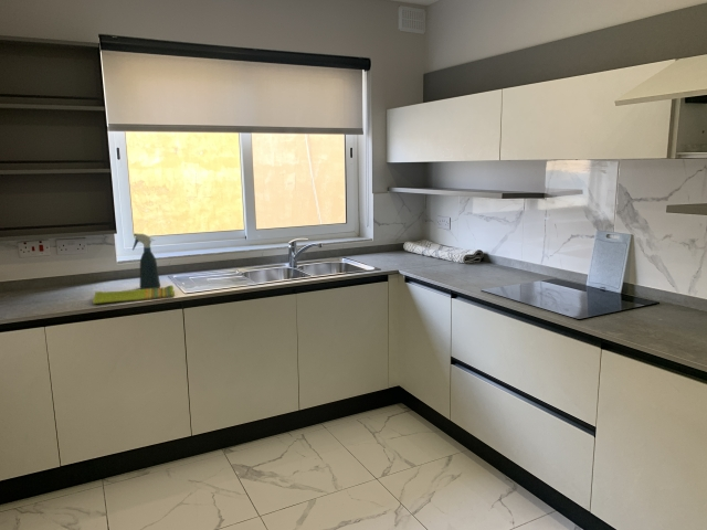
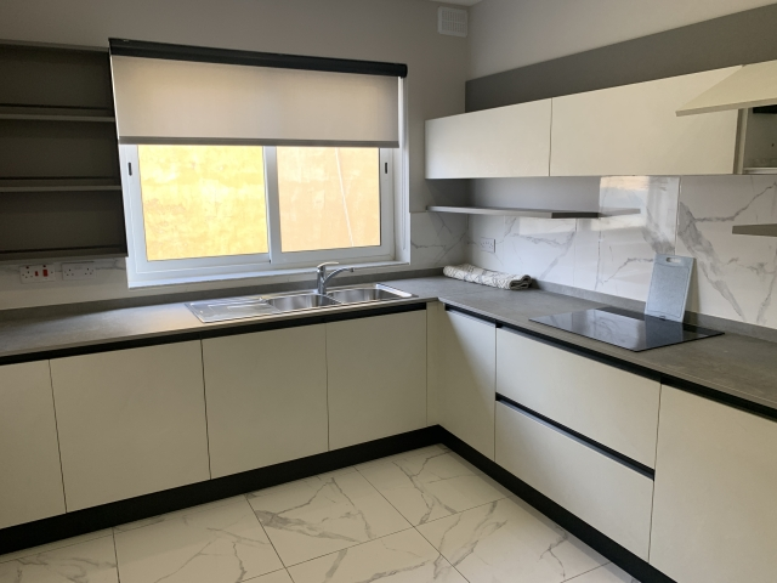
- dish towel [92,284,176,305]
- spray bottle [131,232,161,289]
